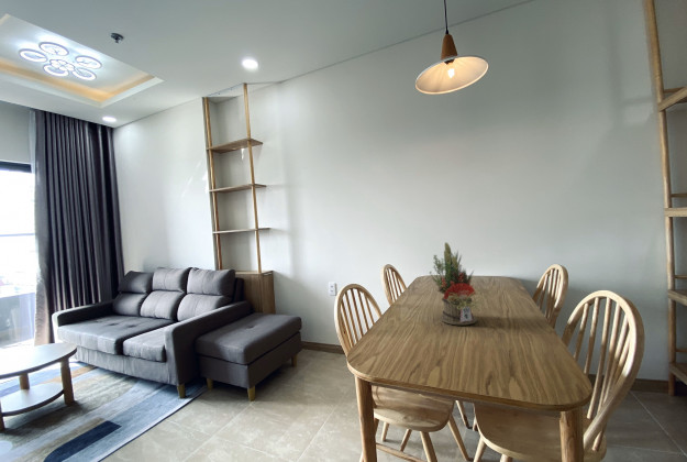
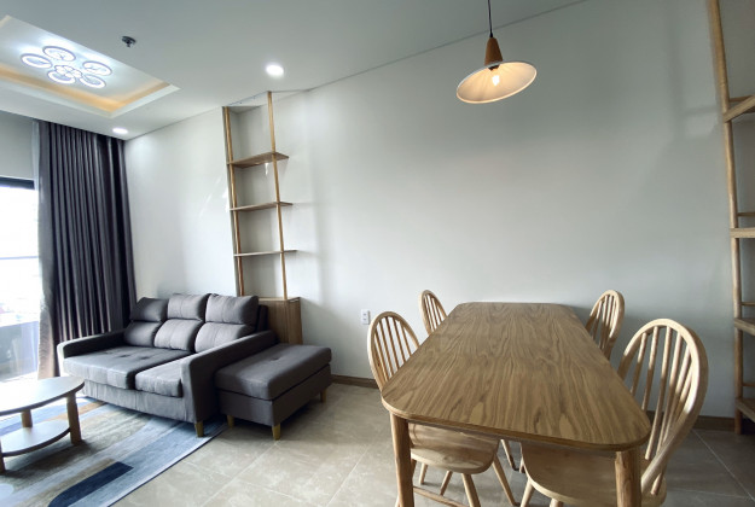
- flower arrangement [429,241,489,326]
